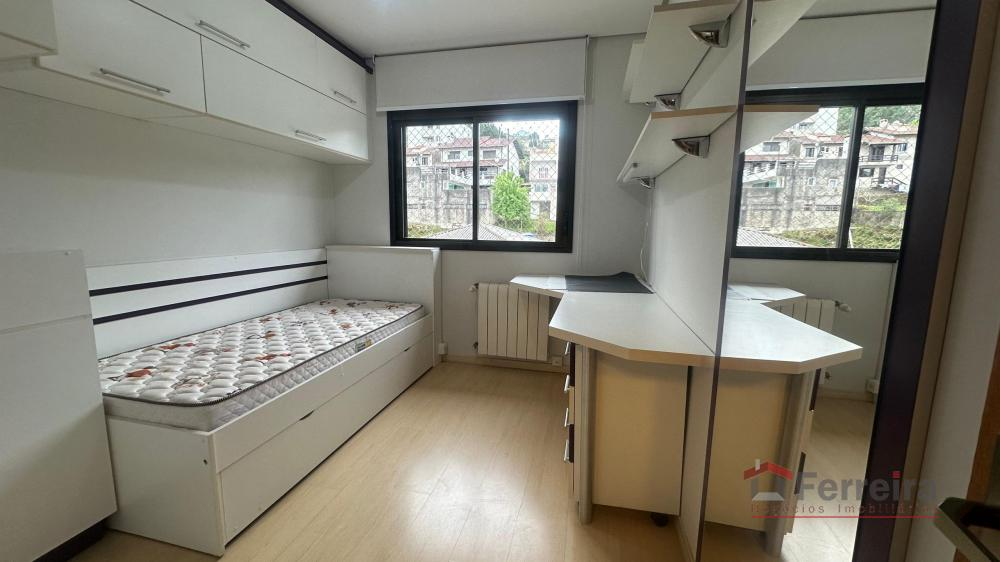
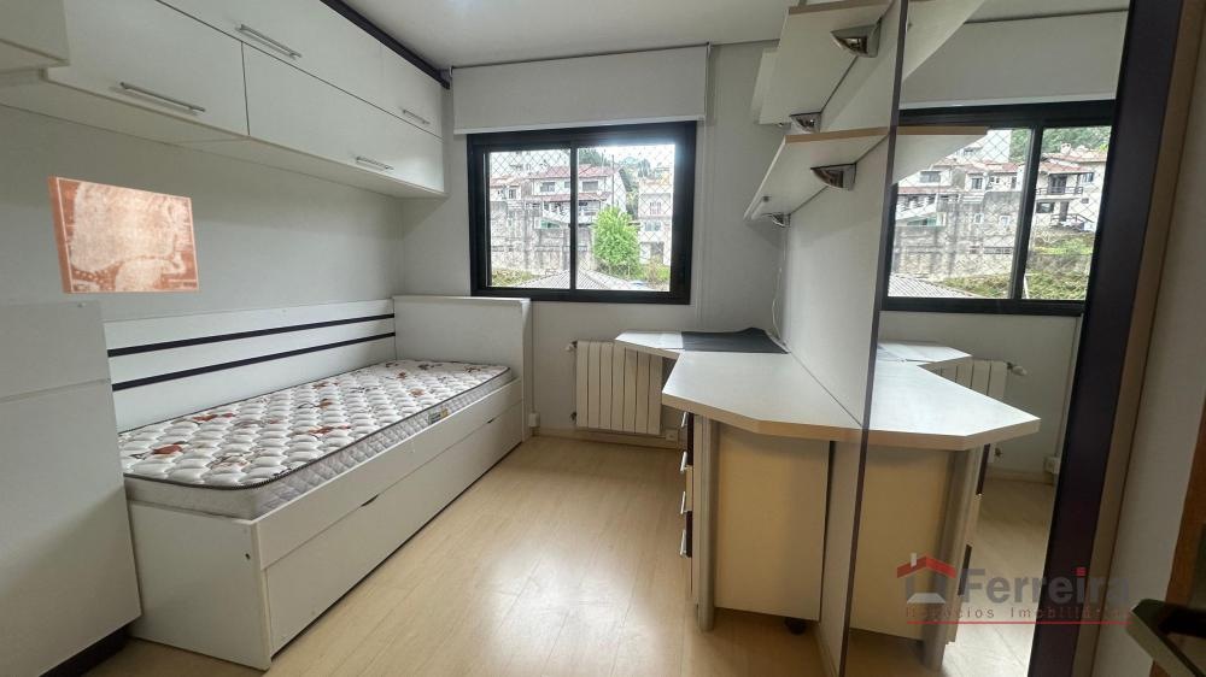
+ wall art [46,175,201,295]
